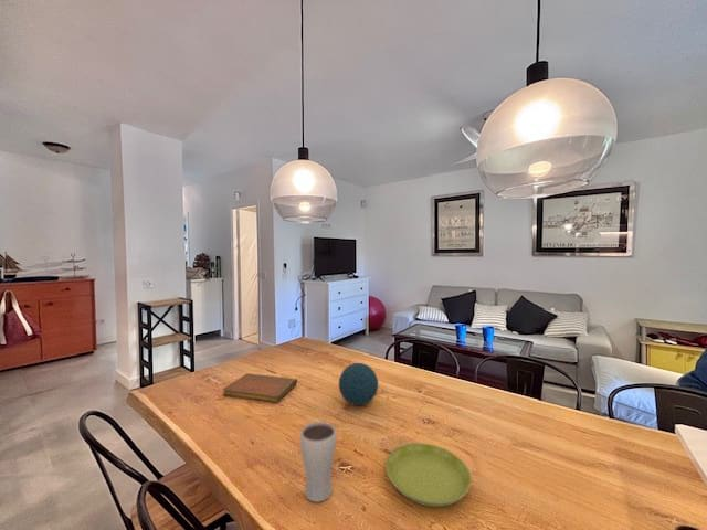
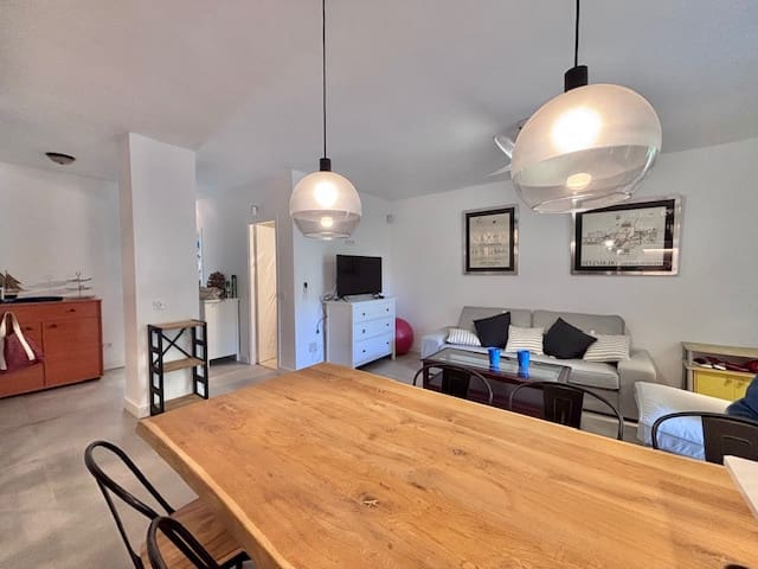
- saucer [384,442,473,508]
- notebook [222,372,298,404]
- drinking glass [299,421,338,504]
- decorative orb [338,362,379,406]
